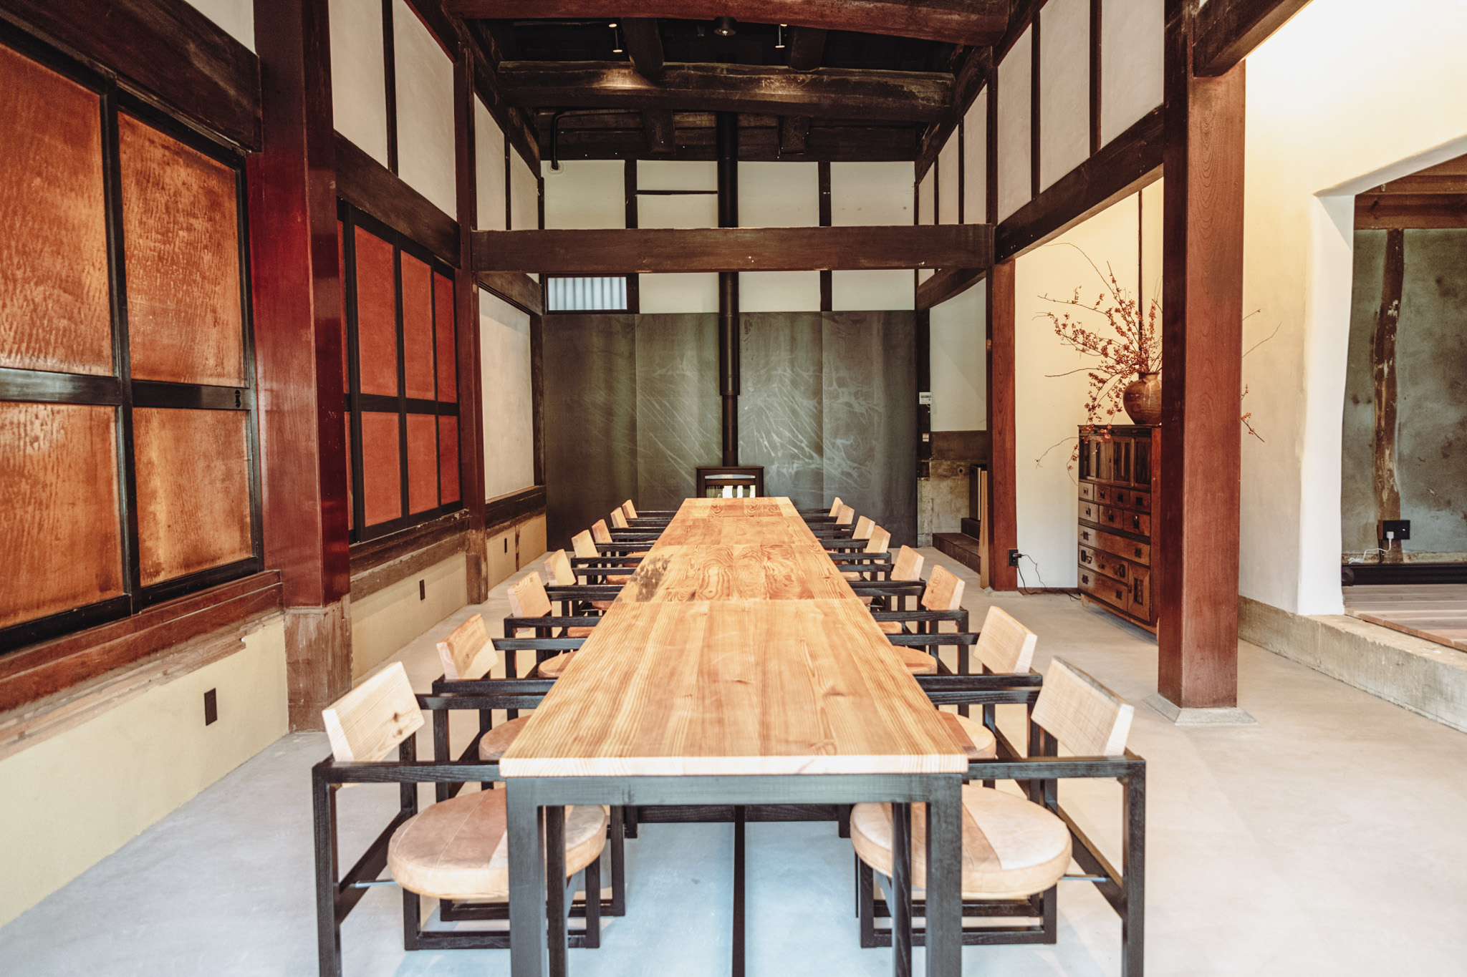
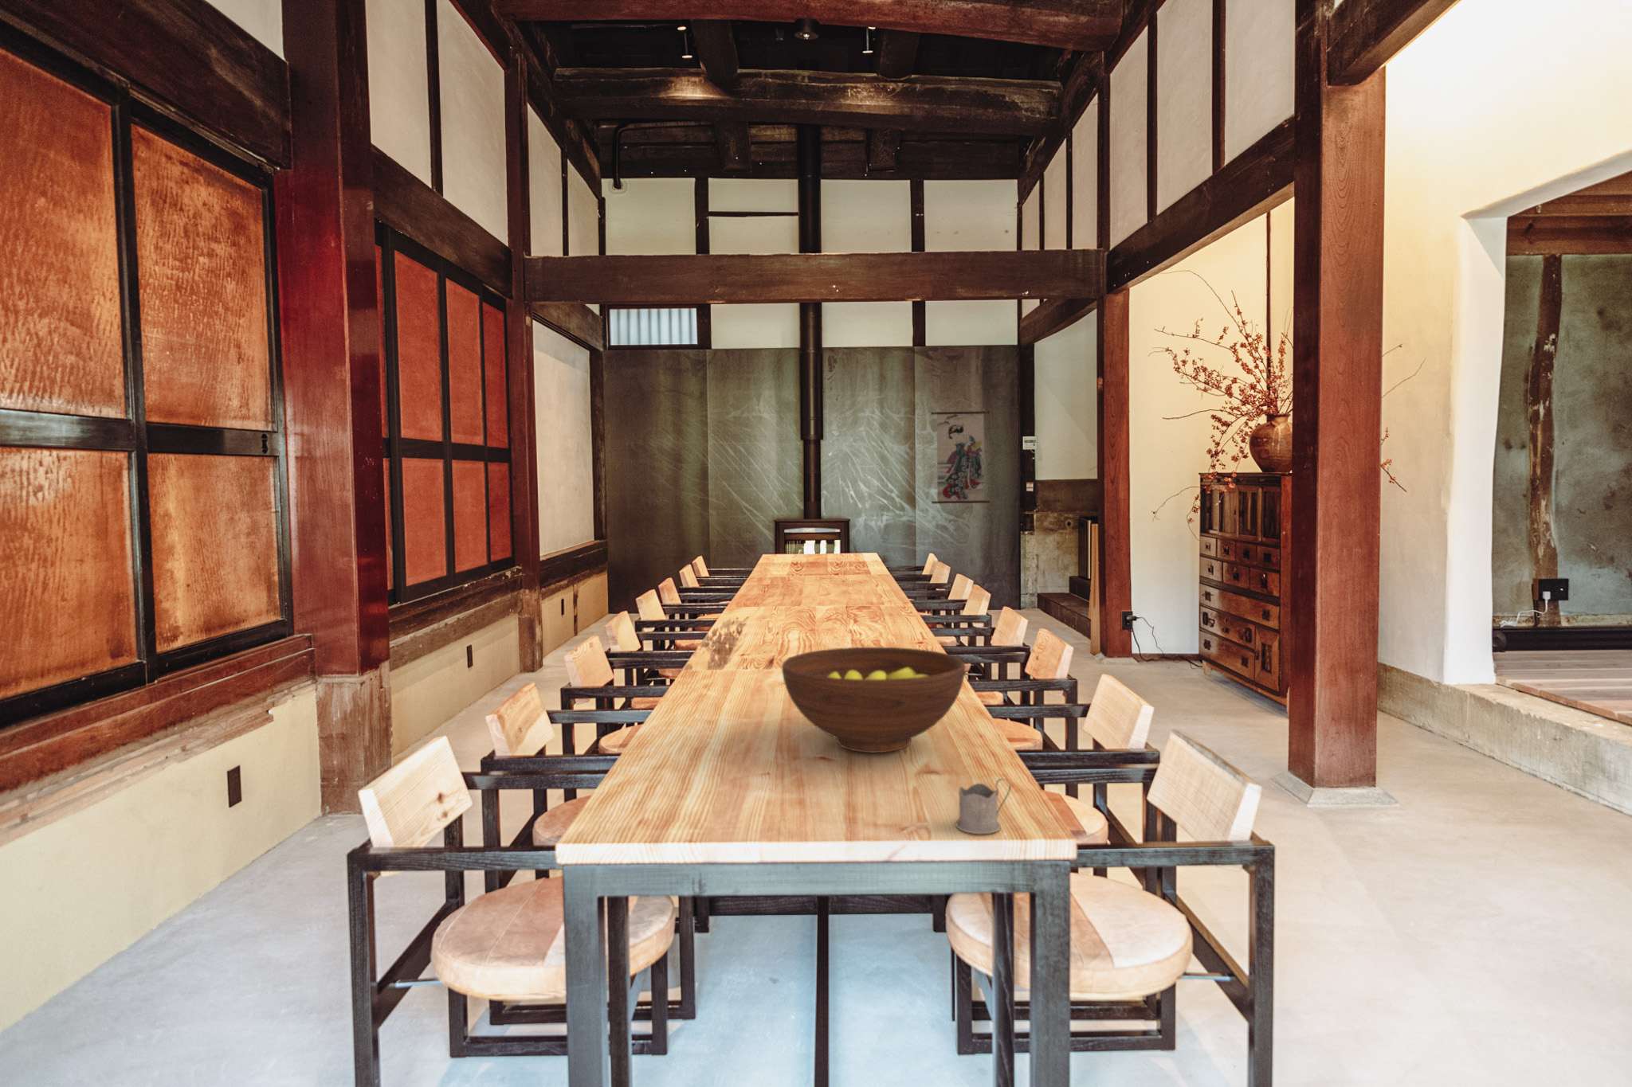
+ tea glass holder [955,778,1012,835]
+ wall scroll [931,398,990,505]
+ fruit bowl [781,647,966,753]
